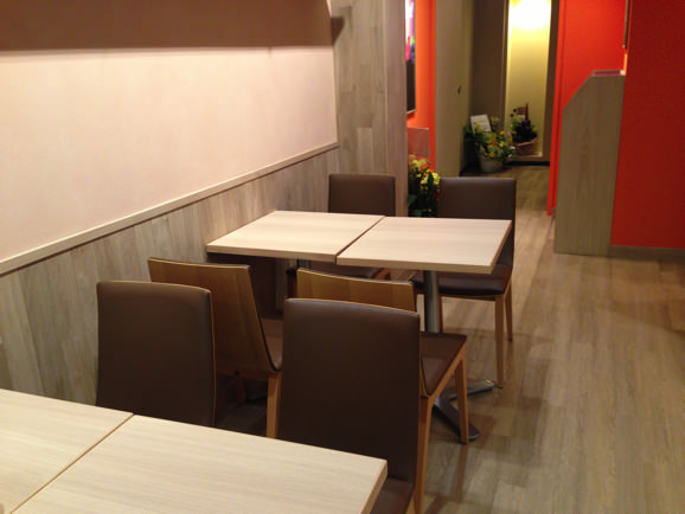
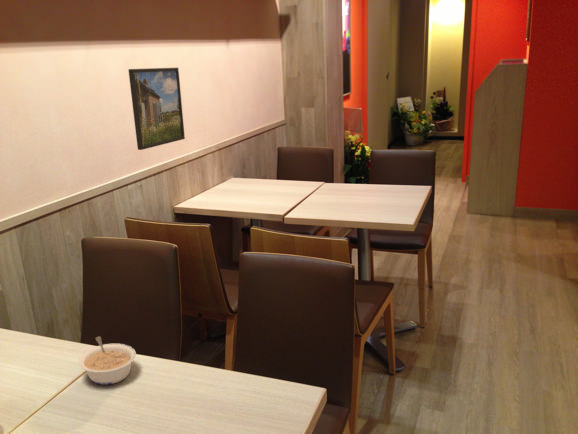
+ legume [77,335,137,386]
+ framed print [128,67,186,151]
